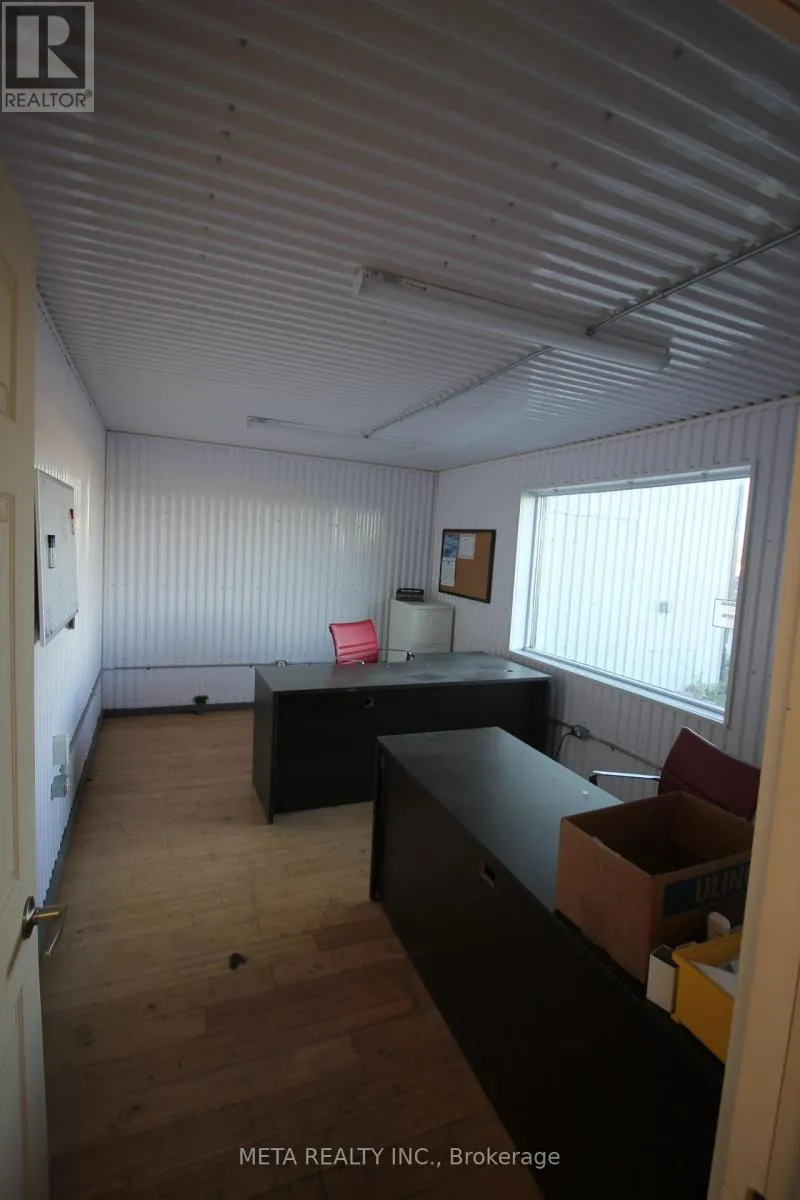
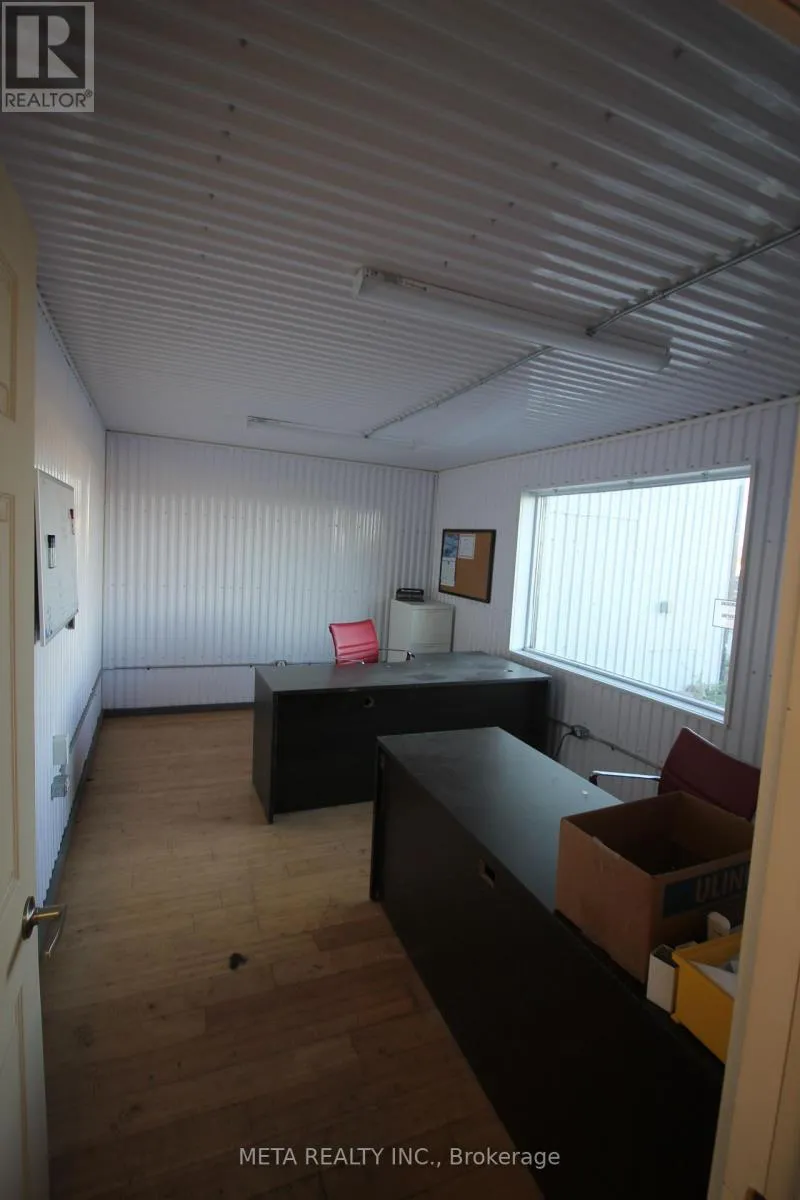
- potted plant [190,681,210,716]
